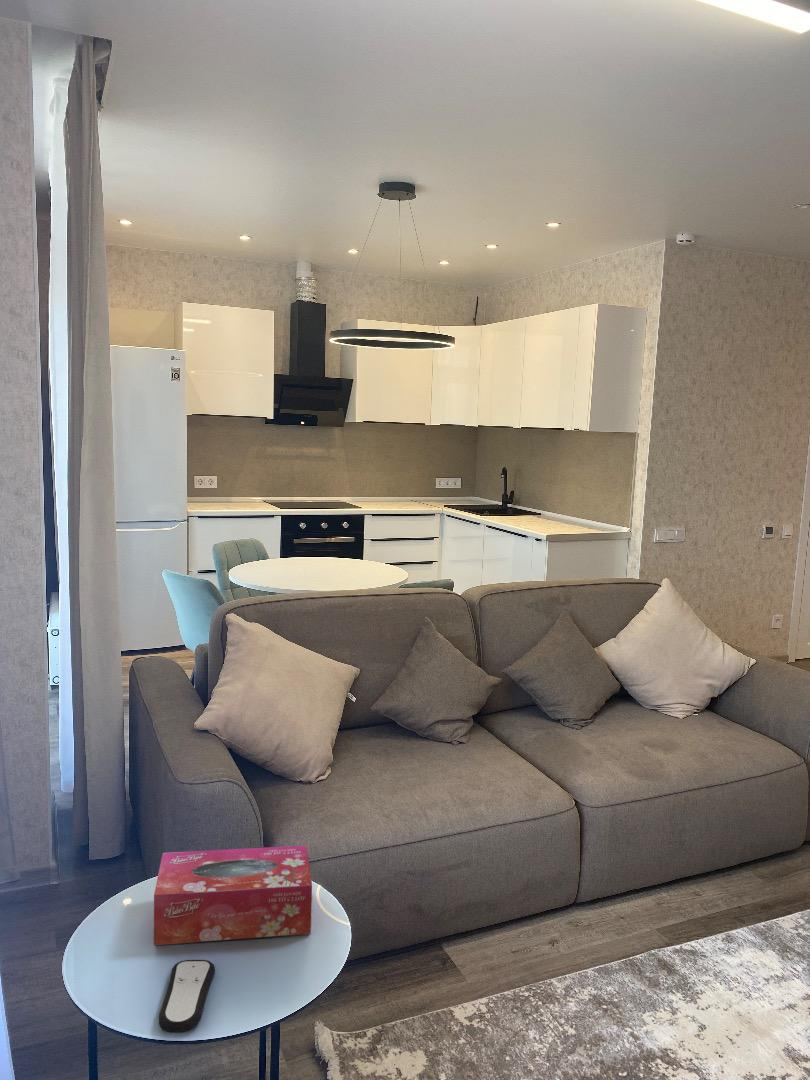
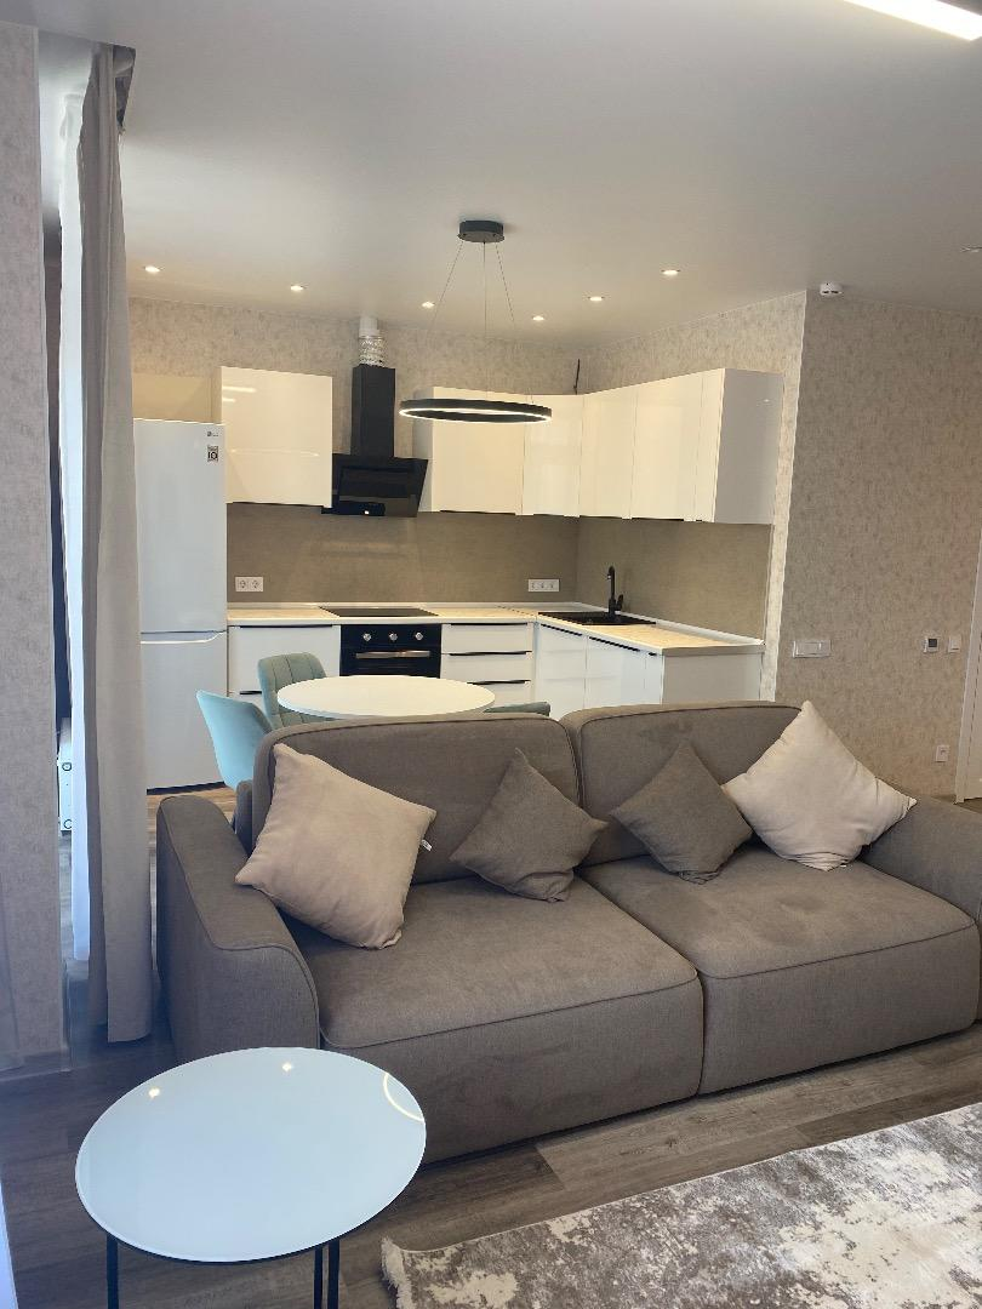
- remote control [158,959,216,1034]
- tissue box [153,844,313,946]
